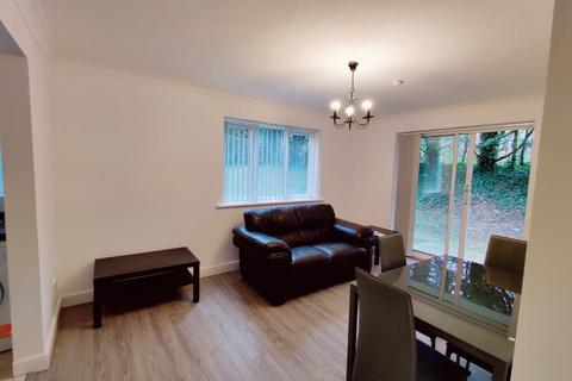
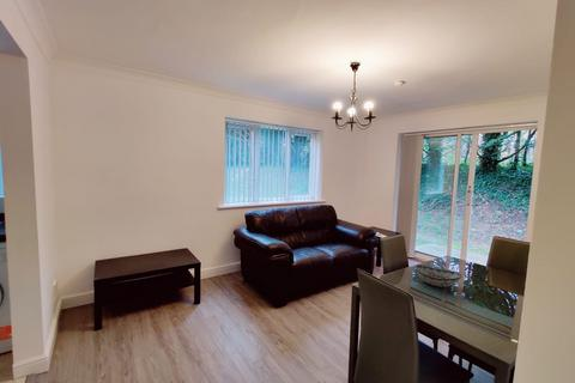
+ decorative bowl [413,263,464,288]
